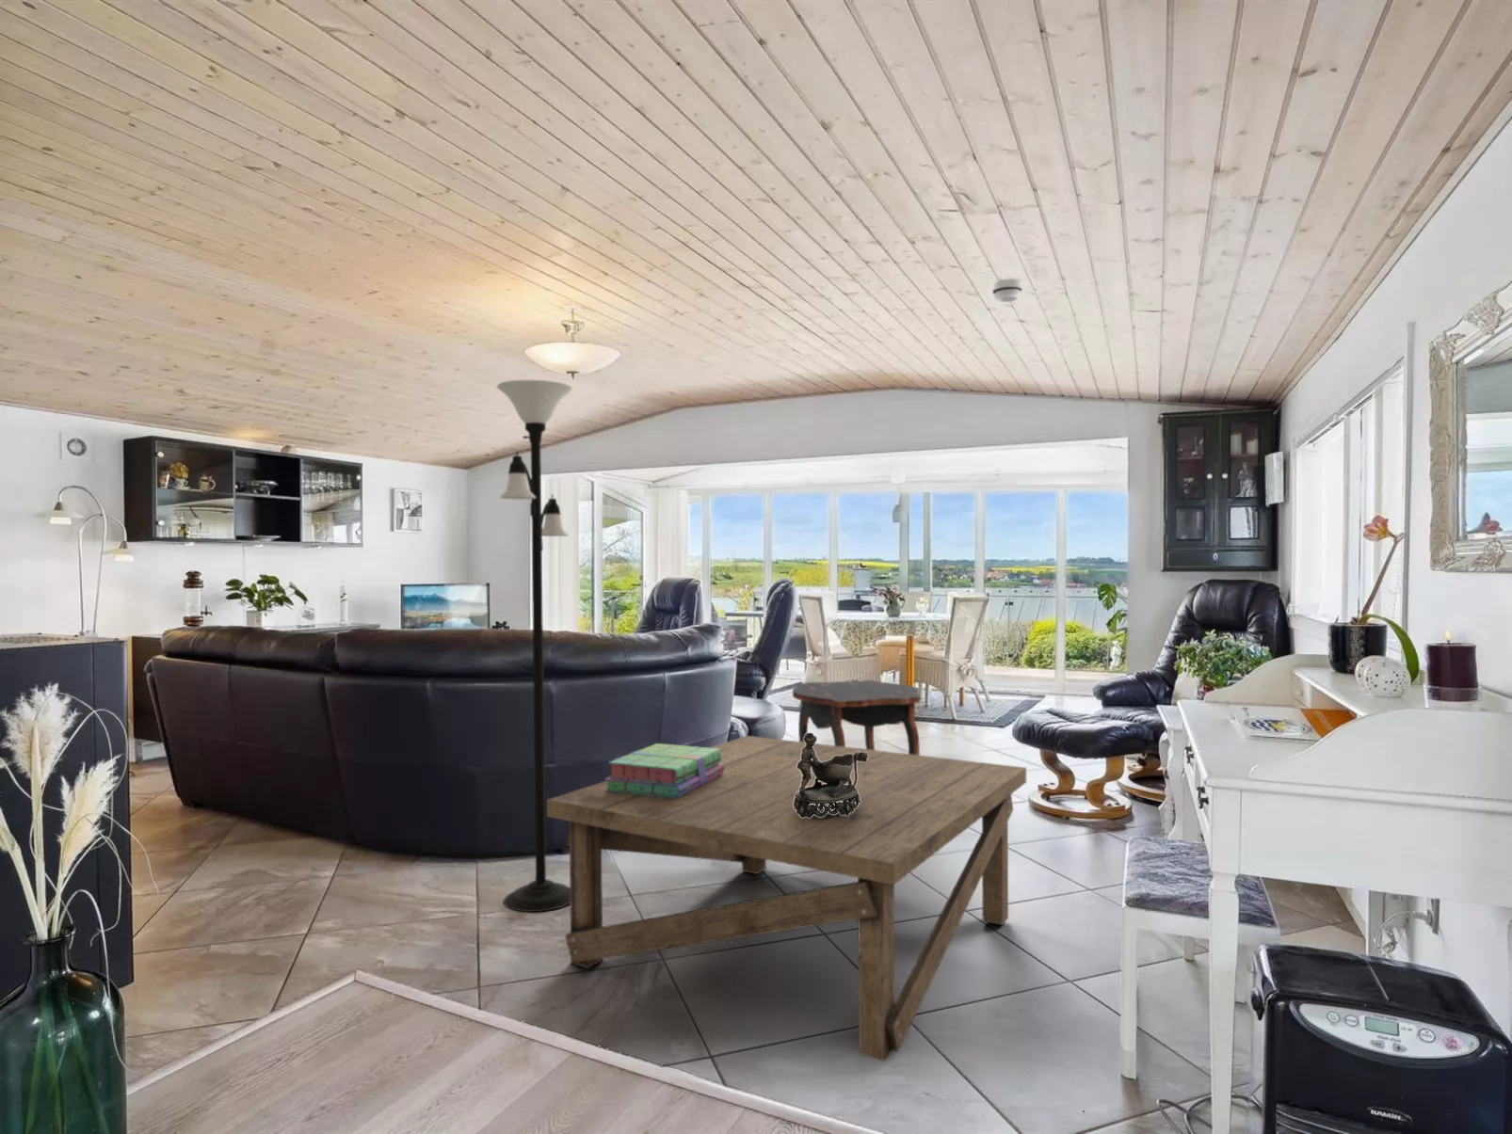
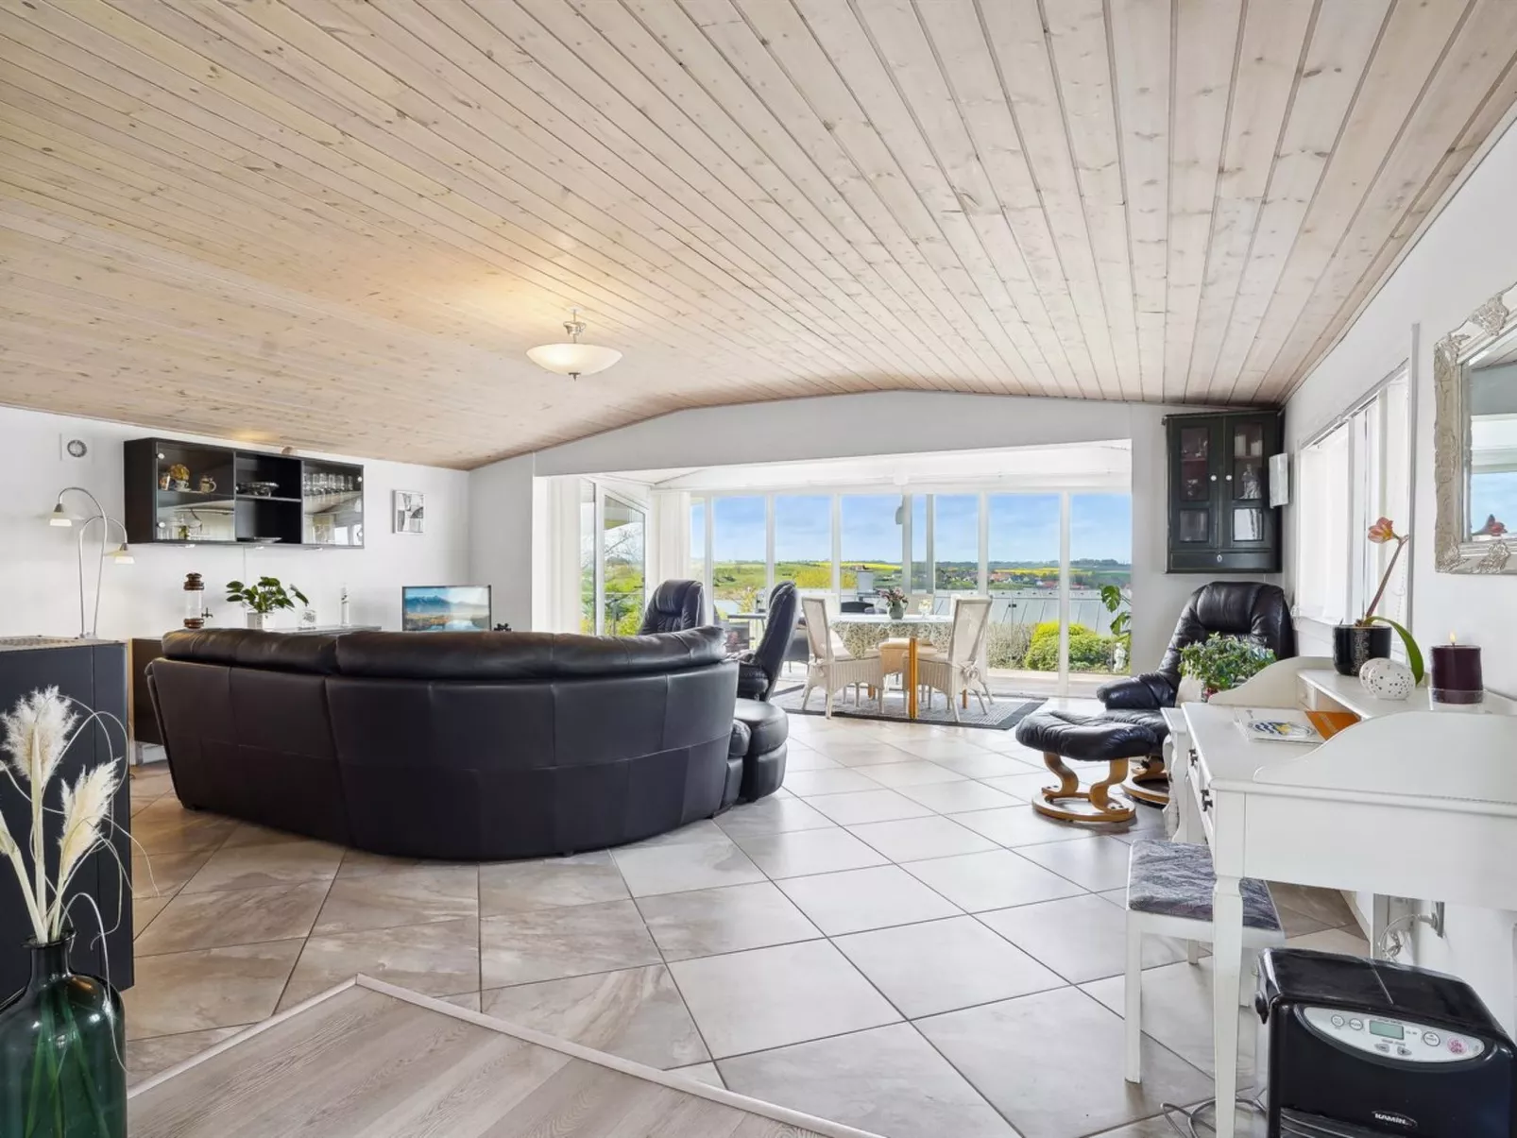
- side table [792,679,921,755]
- floor lamp [496,379,573,912]
- smoke detector [991,278,1023,303]
- coffee table [546,735,1027,1061]
- stack of books [603,742,724,798]
- decorative bowl [794,733,869,818]
